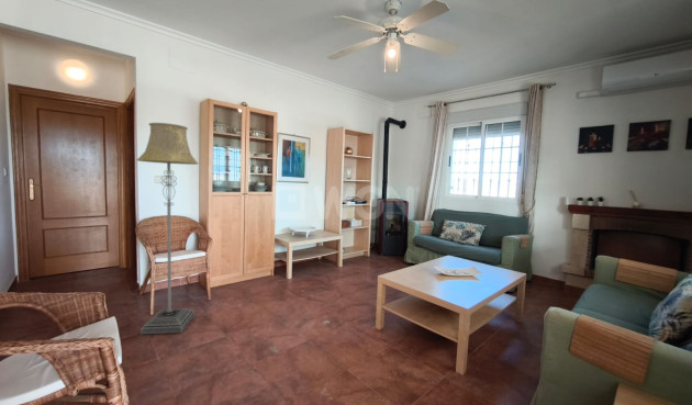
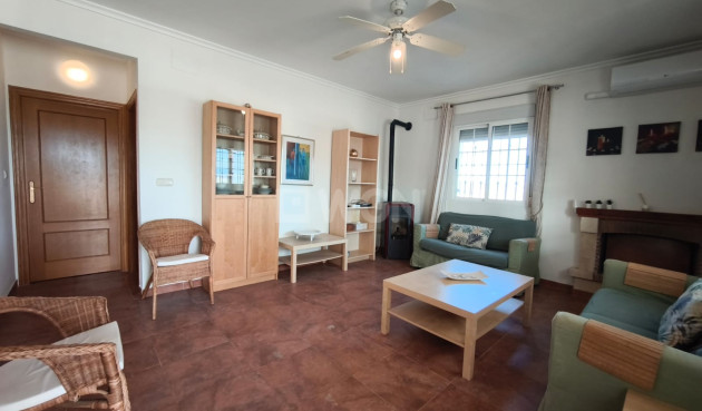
- floor lamp [136,122,199,335]
